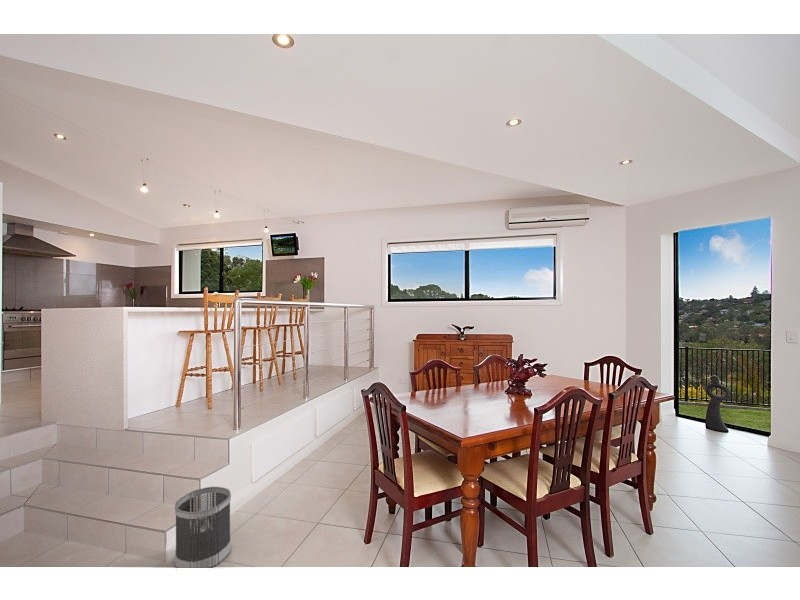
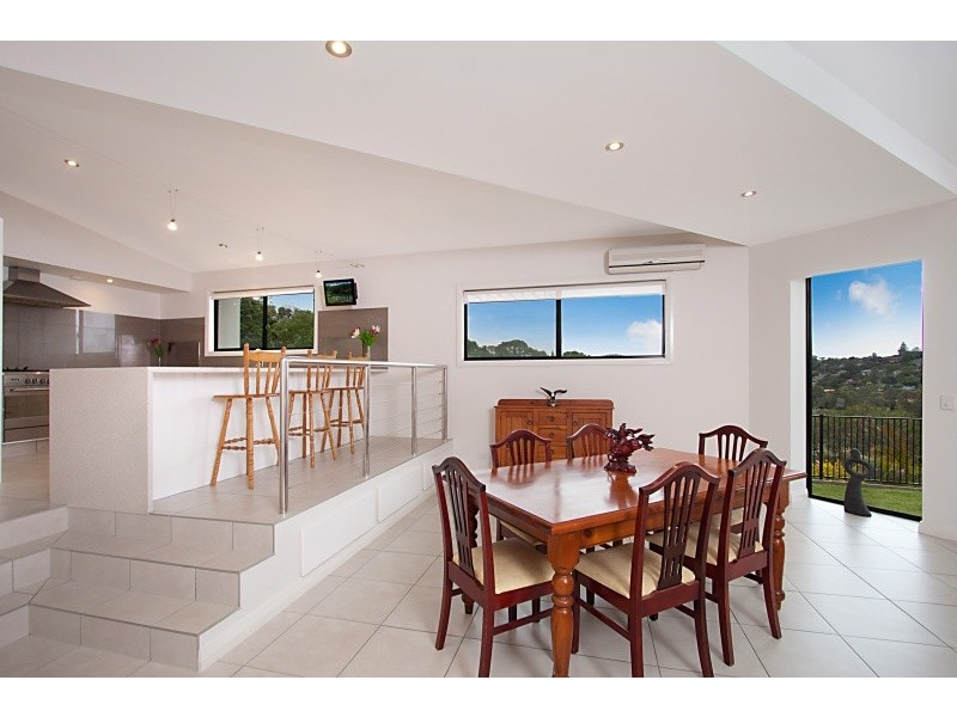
- wastebasket [174,486,232,569]
